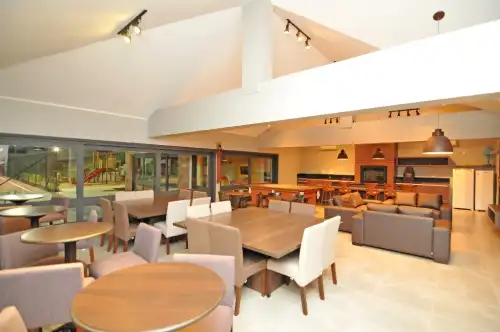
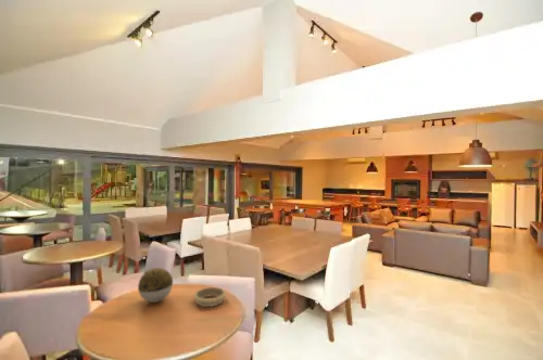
+ decorative ball [137,267,174,304]
+ decorative bowl [192,286,227,308]
